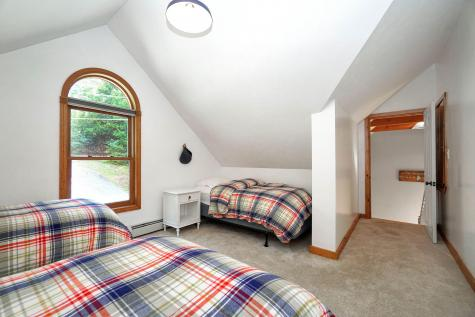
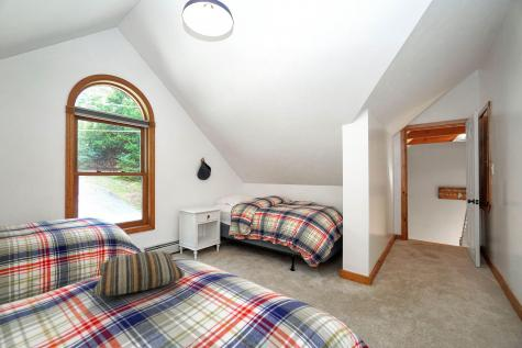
+ pillow [92,250,186,296]
